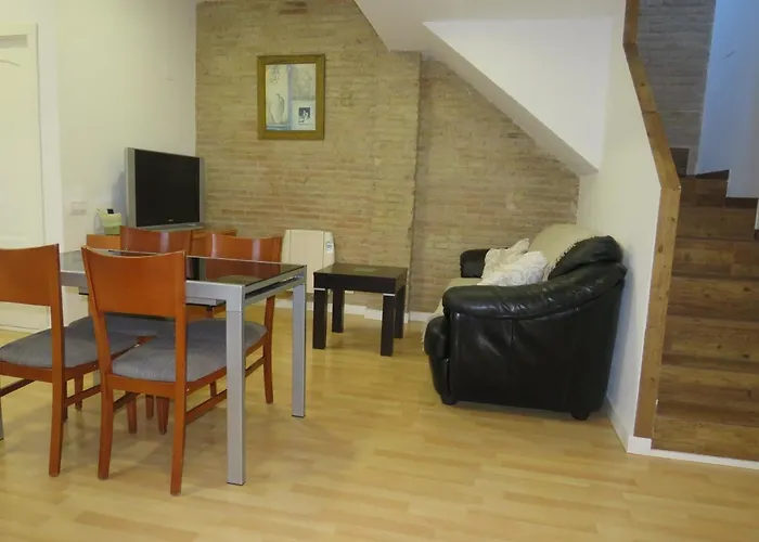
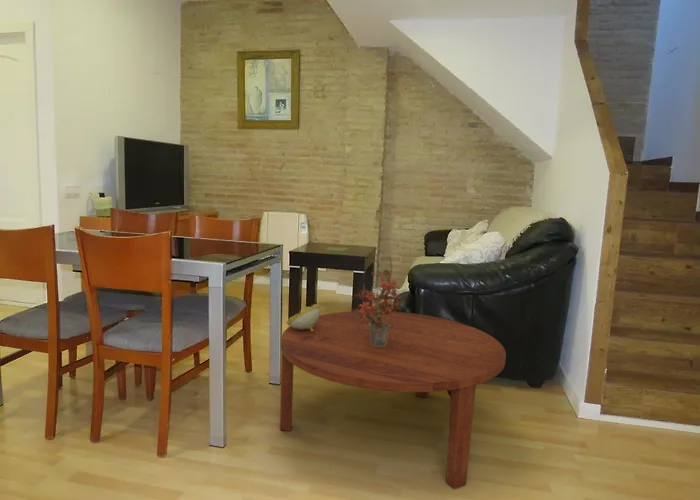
+ potted plant [347,256,405,347]
+ decorative bowl [285,303,321,331]
+ coffee table [279,310,507,490]
